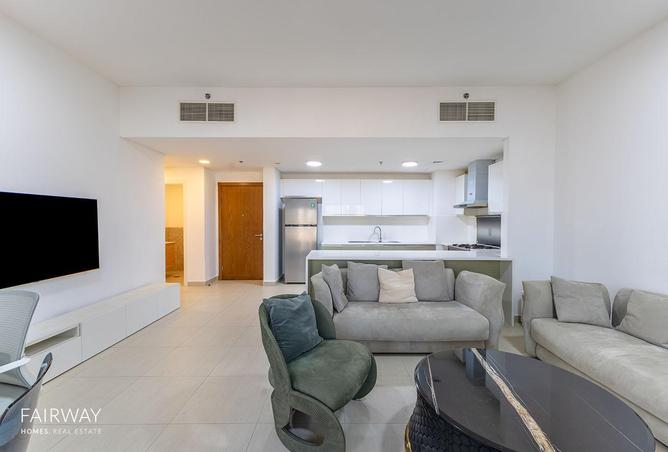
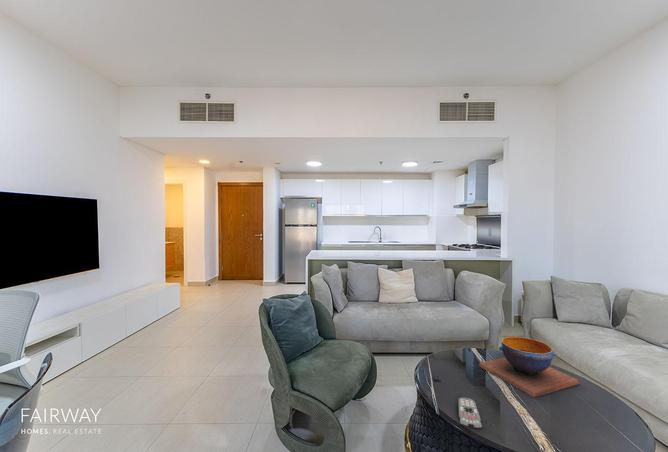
+ decorative bowl [478,336,580,398]
+ remote control [457,397,483,429]
